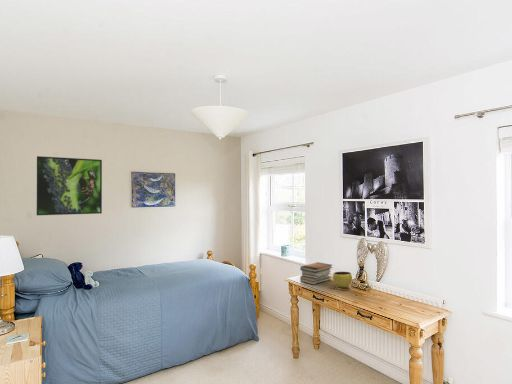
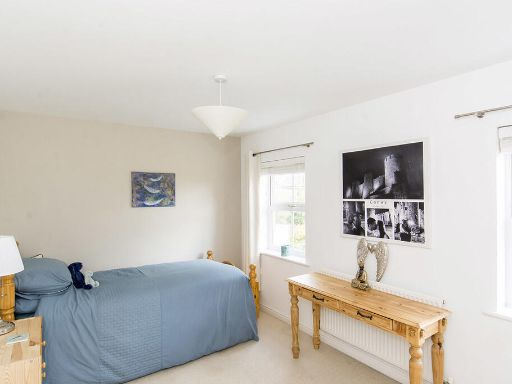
- bowl [332,271,353,291]
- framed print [36,155,103,216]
- book stack [299,261,334,285]
